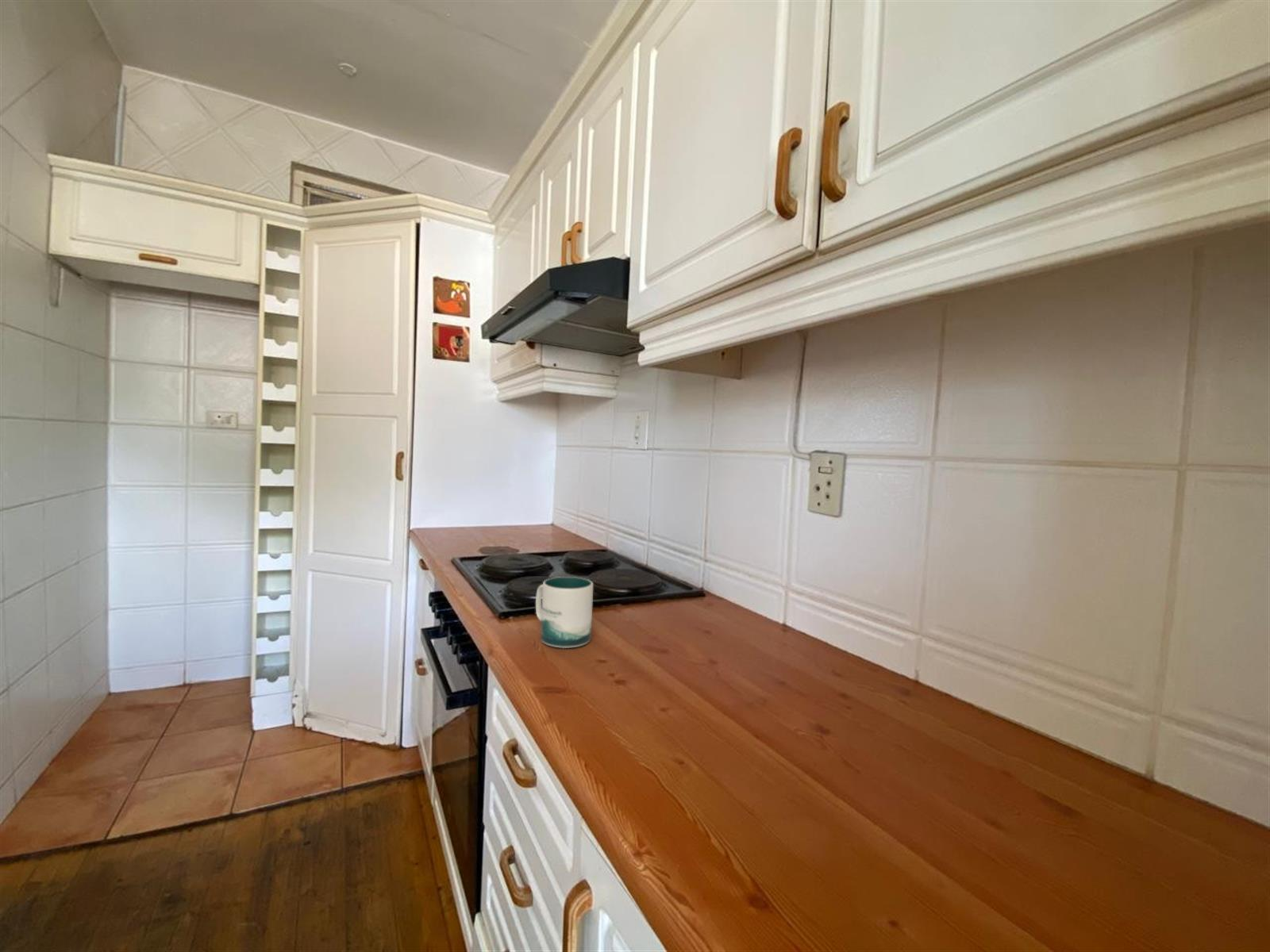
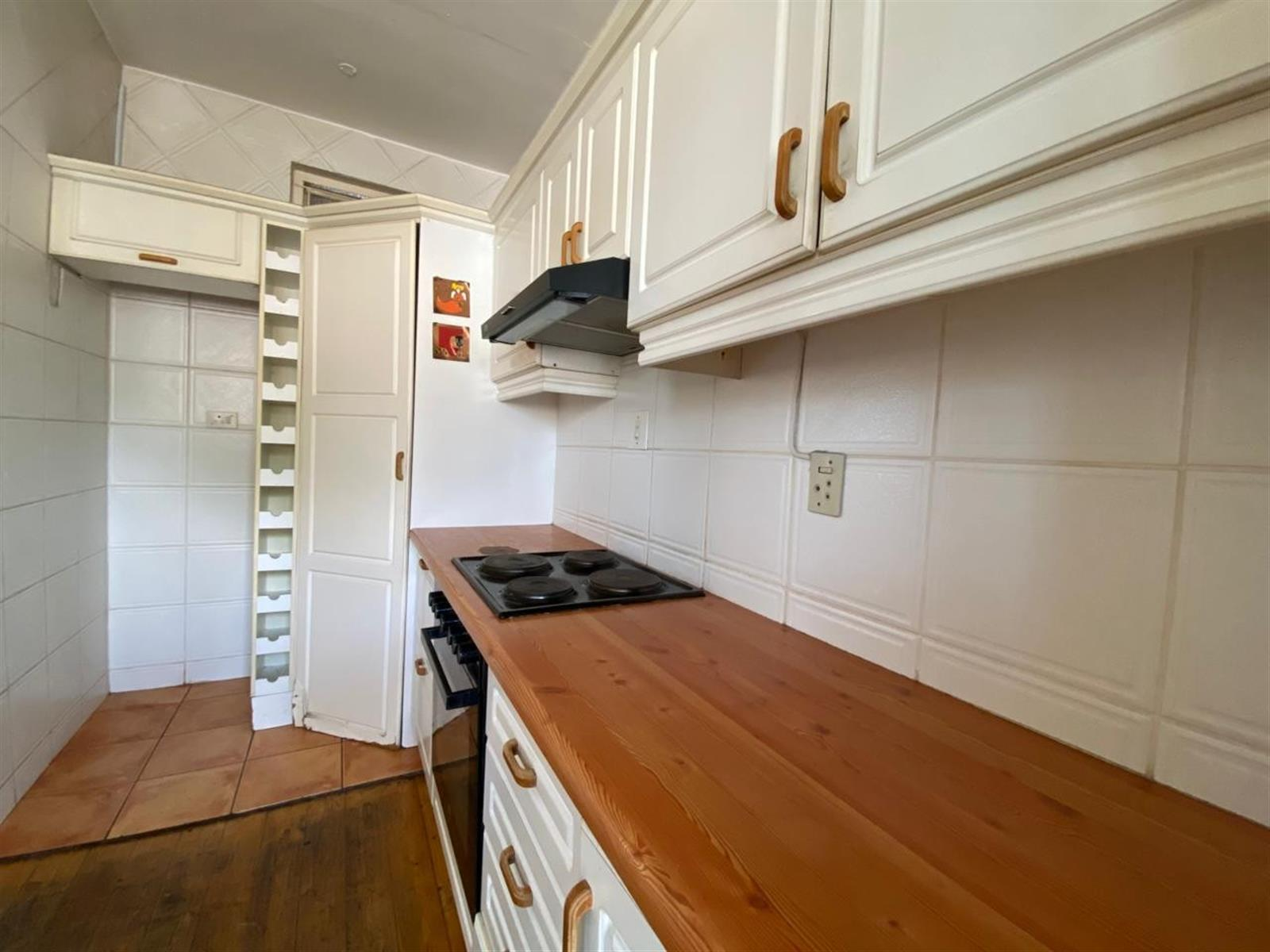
- mug [535,576,594,649]
